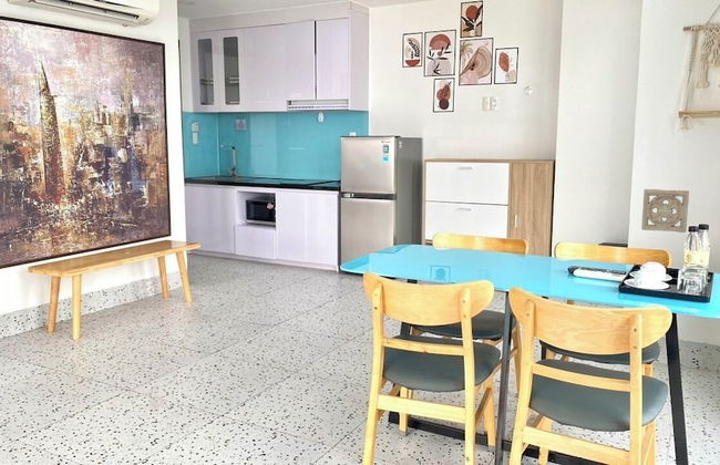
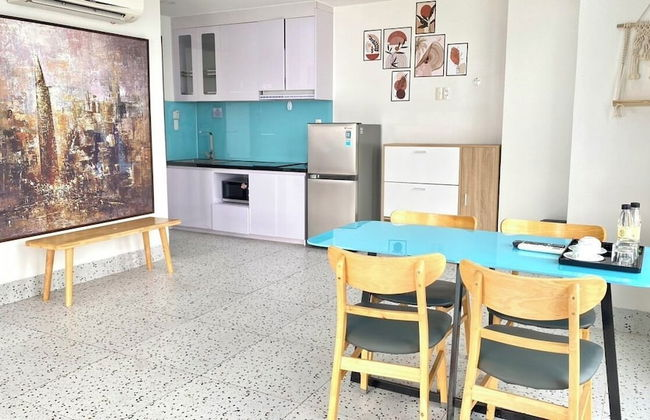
- wall ornament [640,188,690,234]
